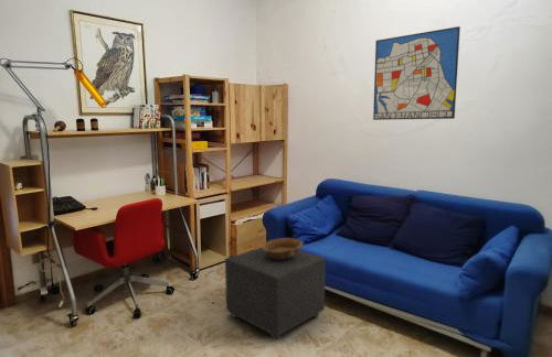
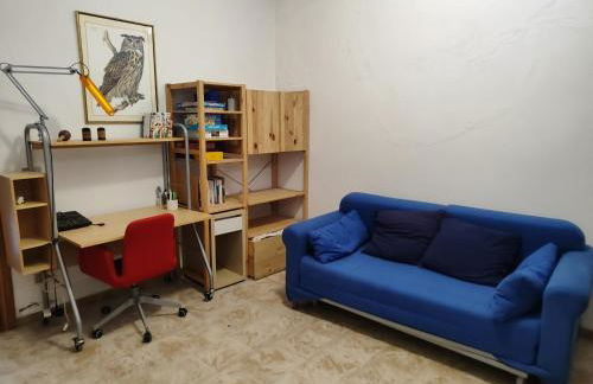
- wall art [372,25,461,121]
- ottoman [224,246,327,340]
- decorative bowl [262,237,304,260]
